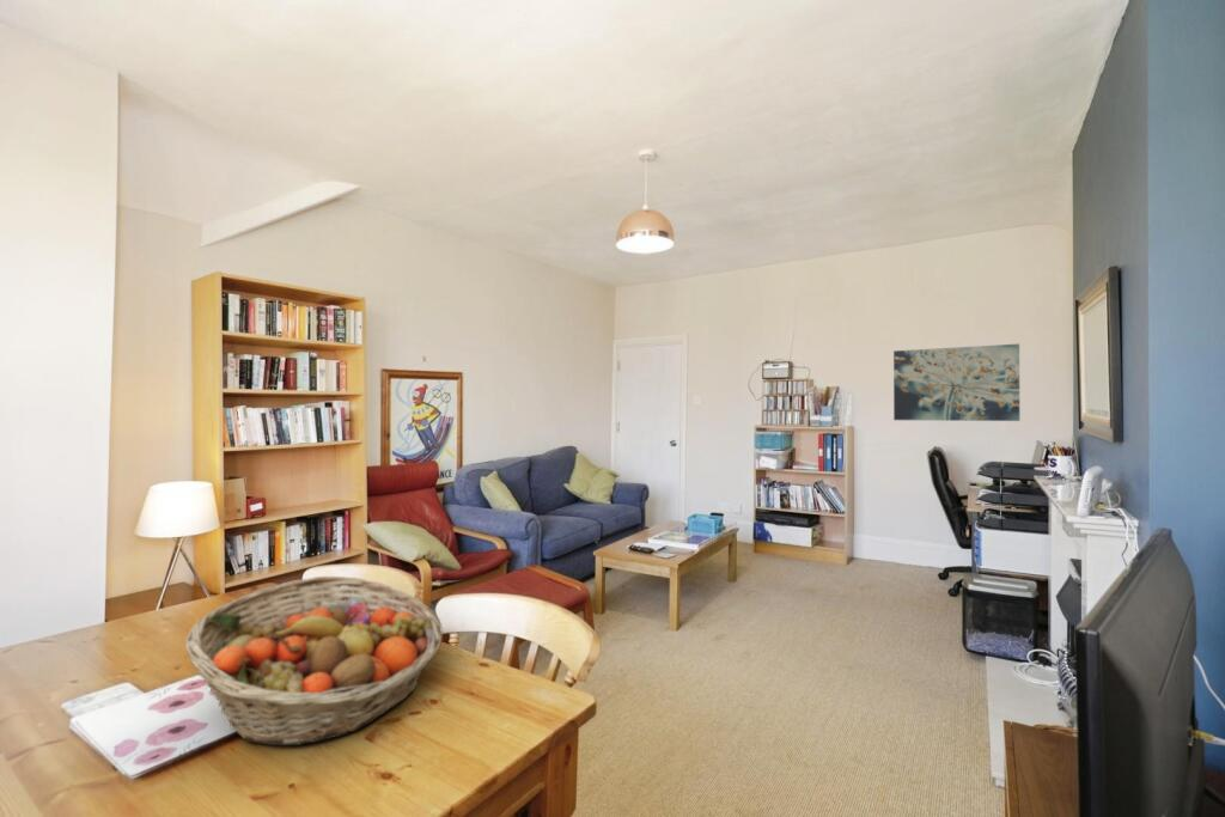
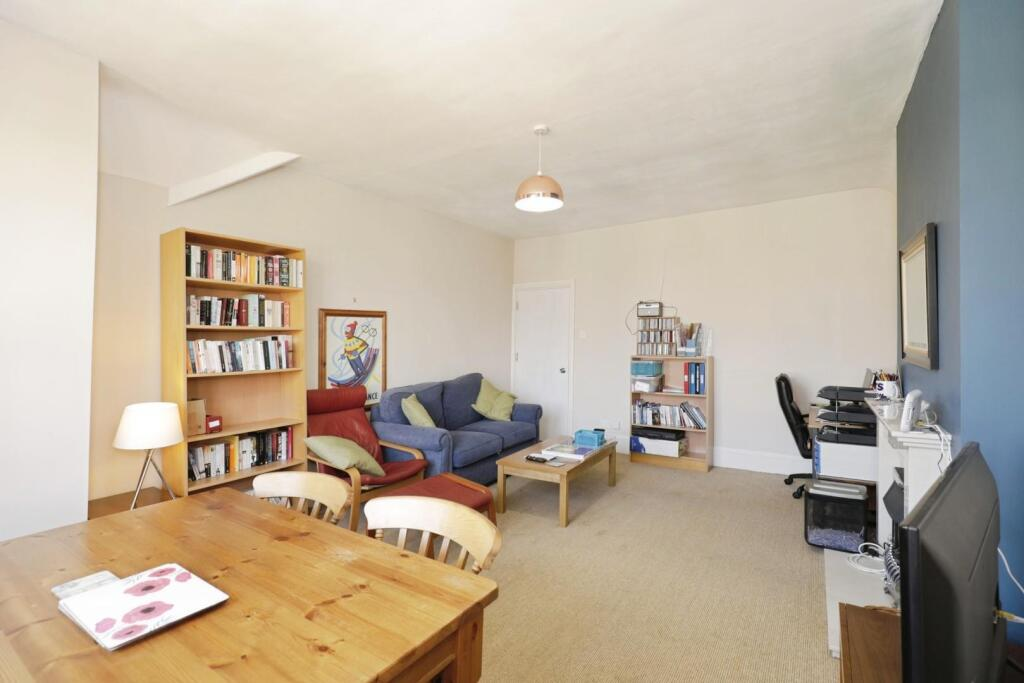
- fruit basket [184,575,444,746]
- wall art [892,343,1020,422]
